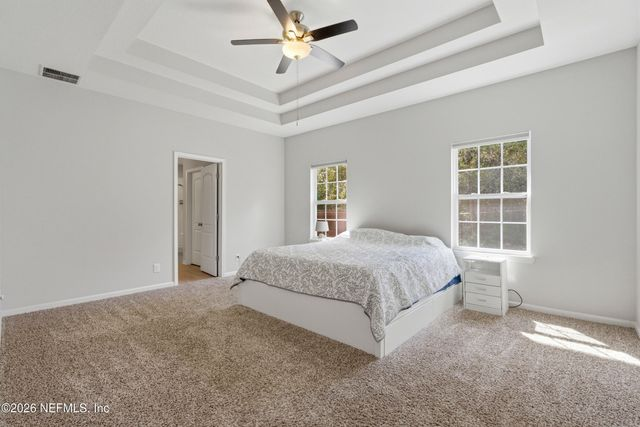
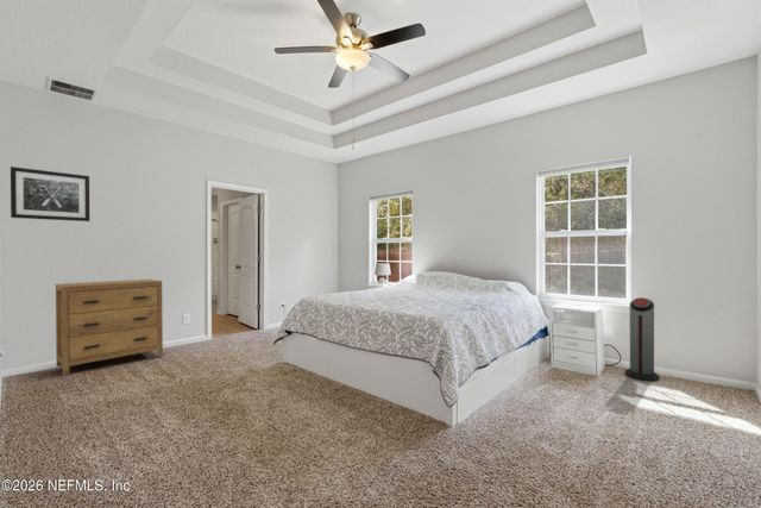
+ air purifier [624,296,661,382]
+ wall art [10,165,90,222]
+ dresser [55,278,164,377]
